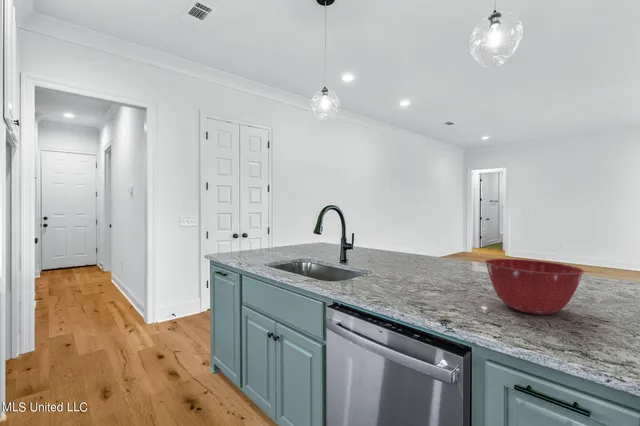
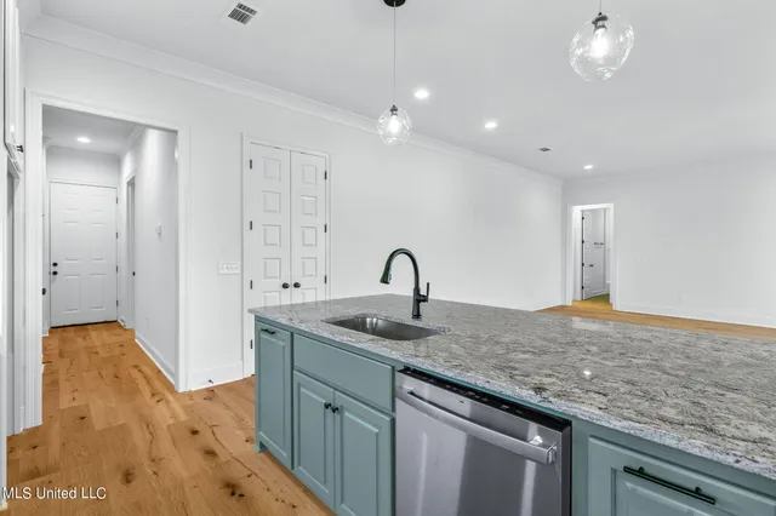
- mixing bowl [484,258,585,316]
